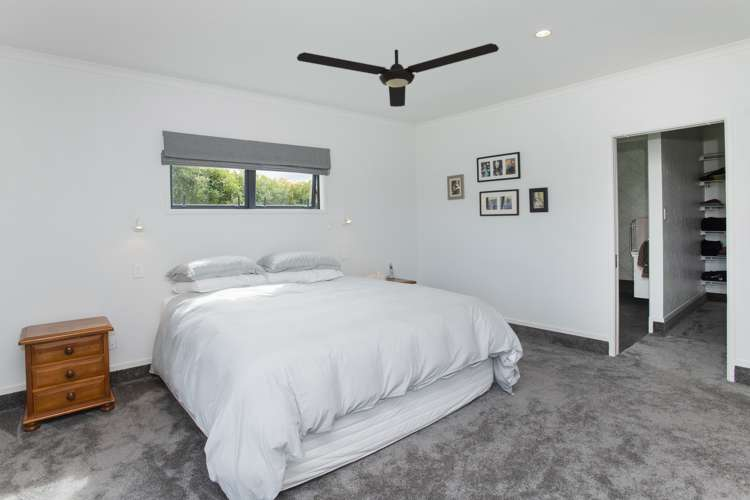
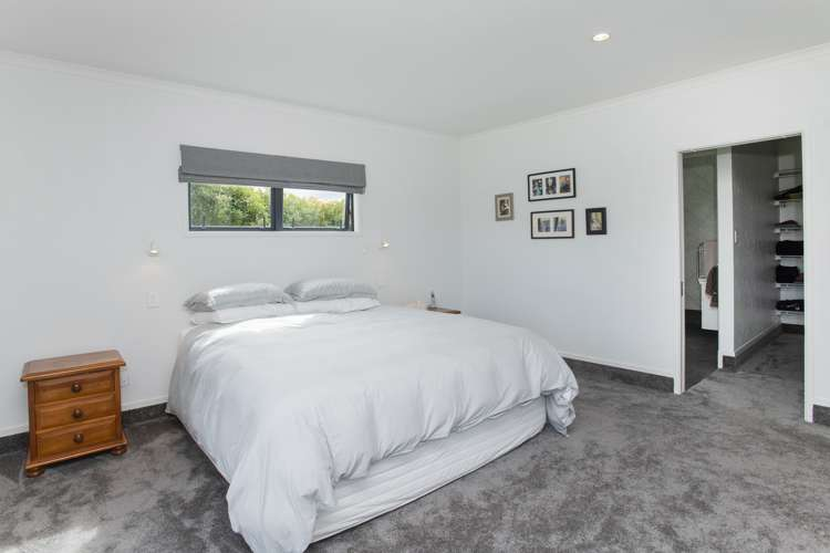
- ceiling fan [296,42,500,108]
